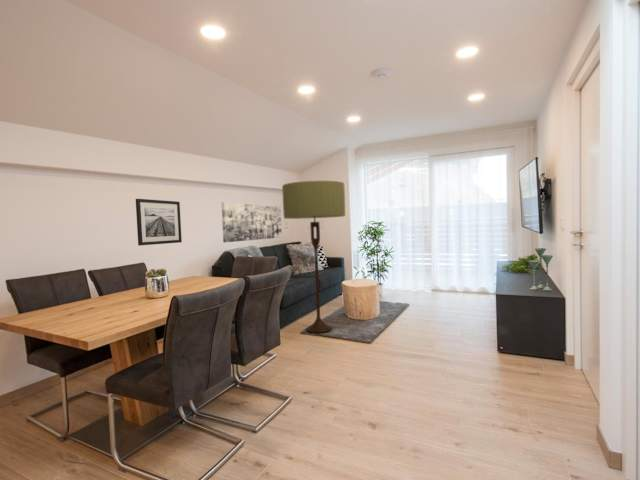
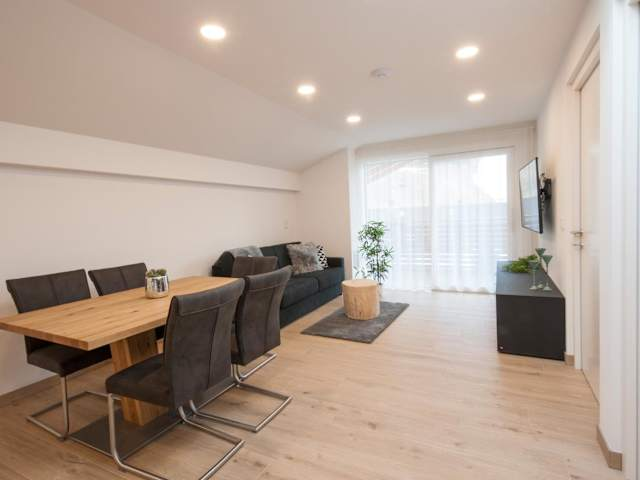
- wall art [135,198,183,247]
- floor lamp [281,180,346,334]
- wall art [220,201,283,243]
